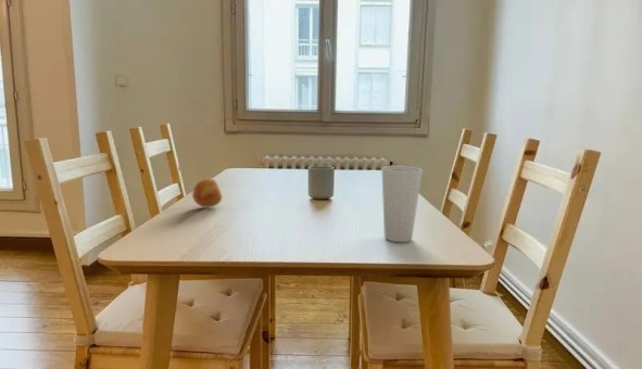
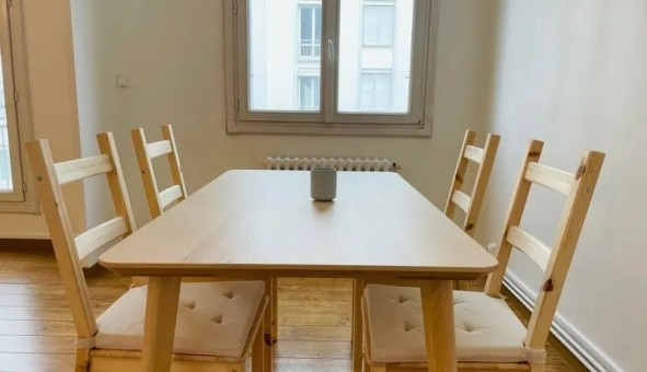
- fruit [191,178,223,208]
- cup [381,164,424,243]
